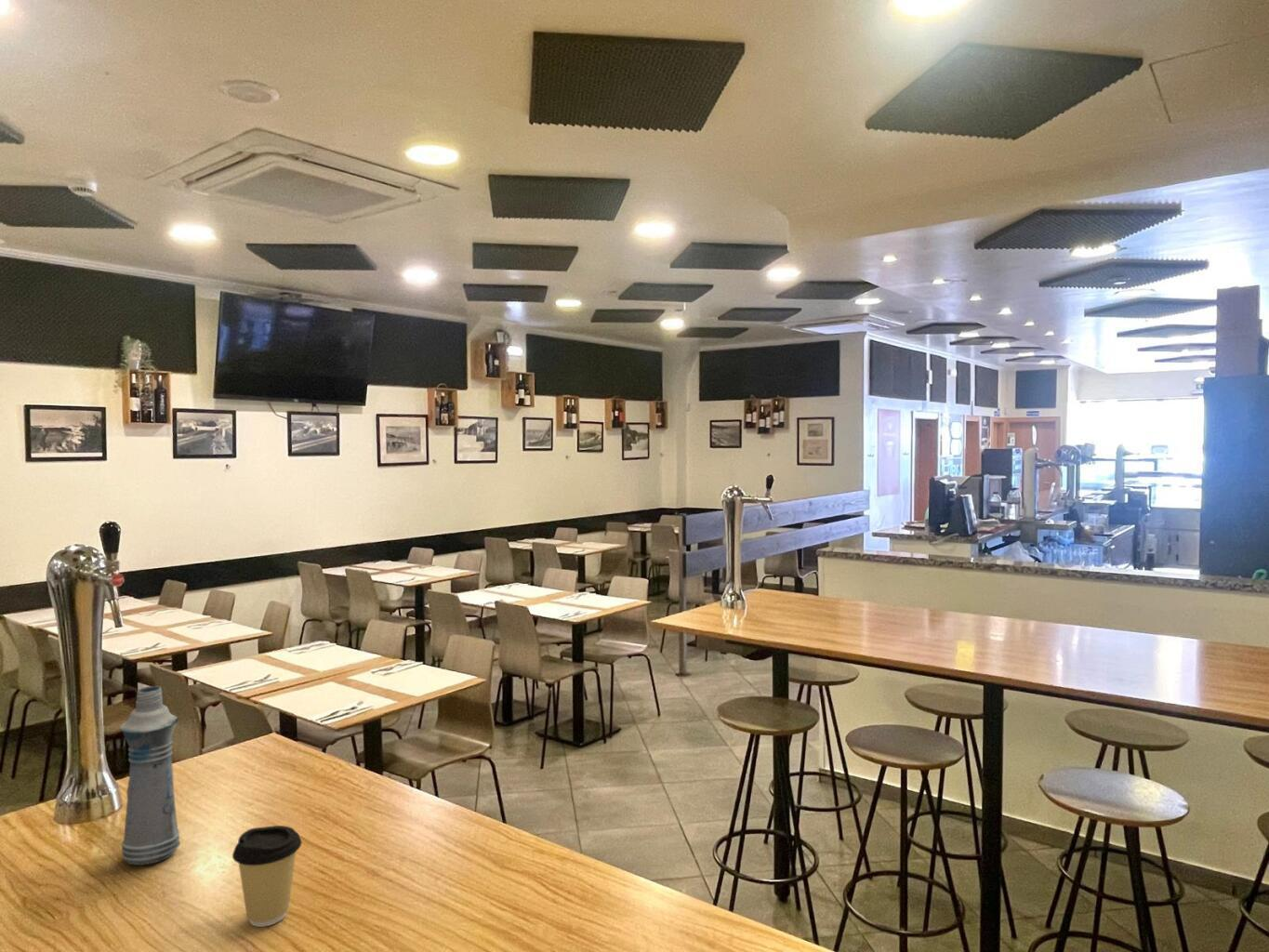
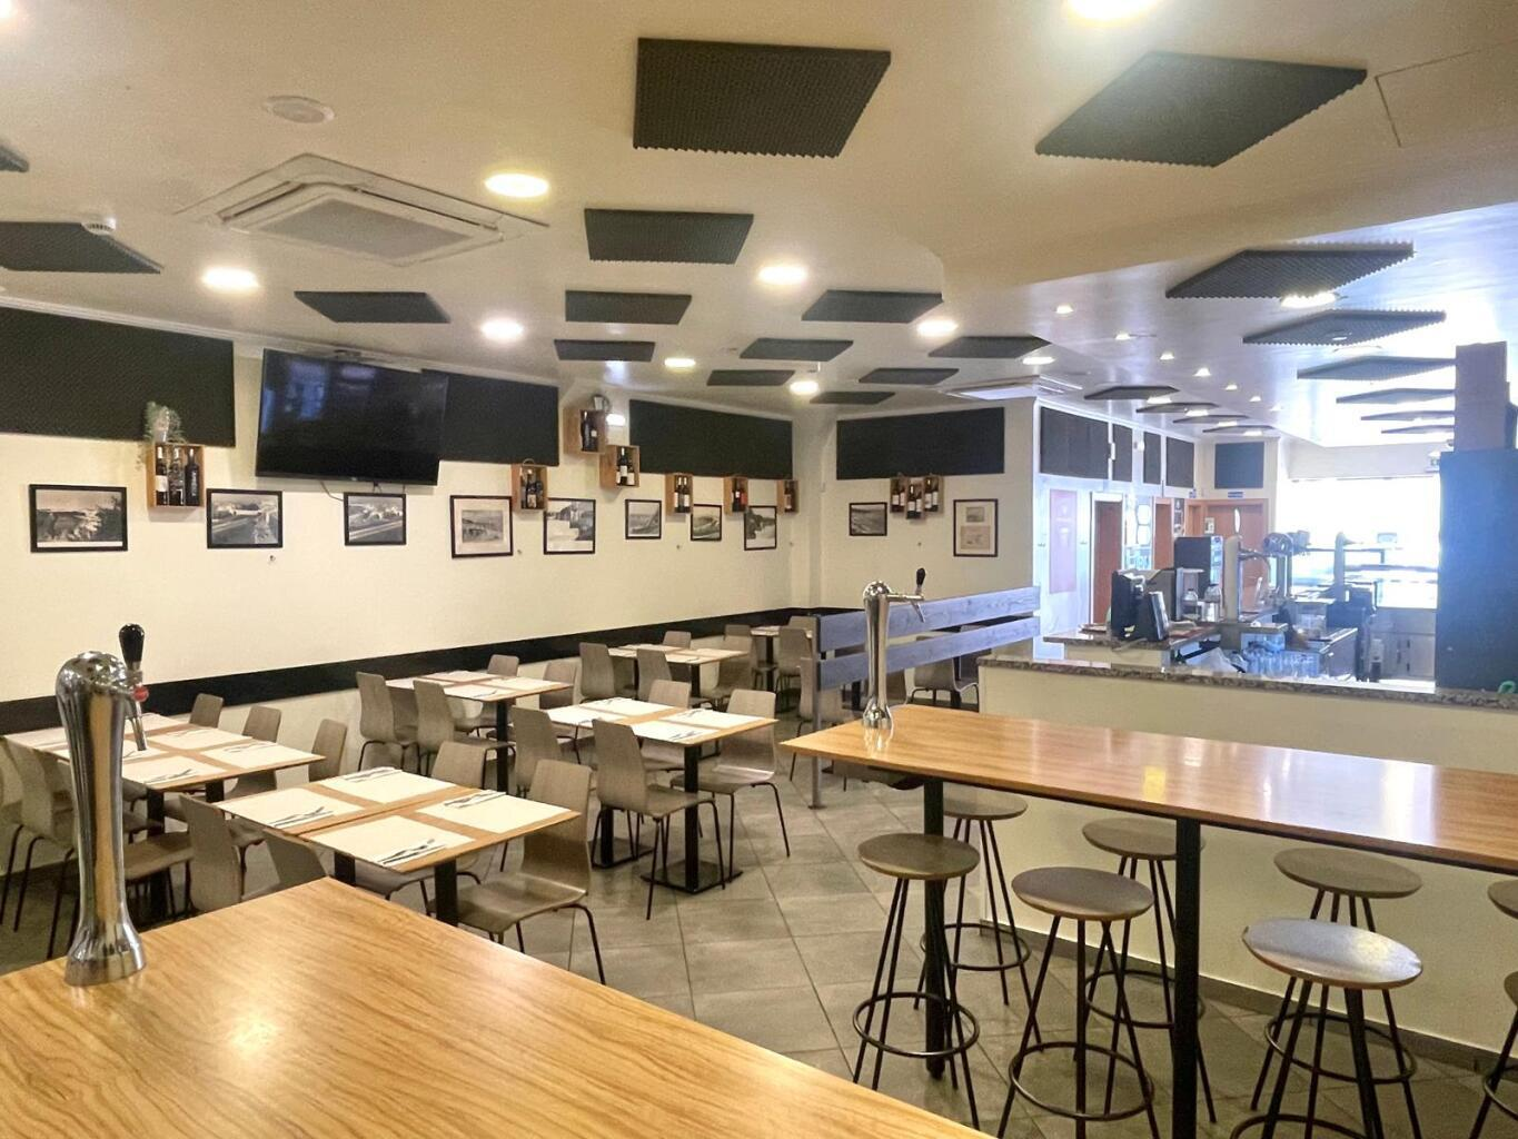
- coffee cup [231,825,303,928]
- bottle [119,685,181,866]
